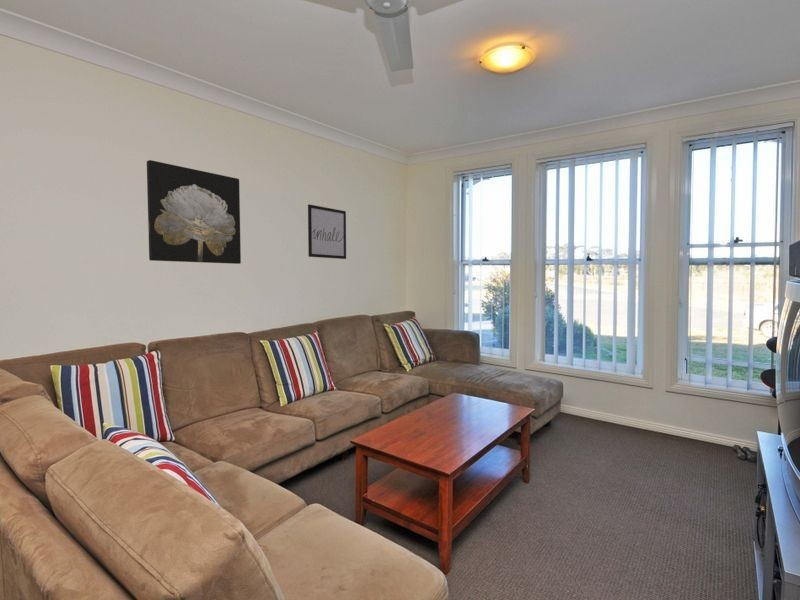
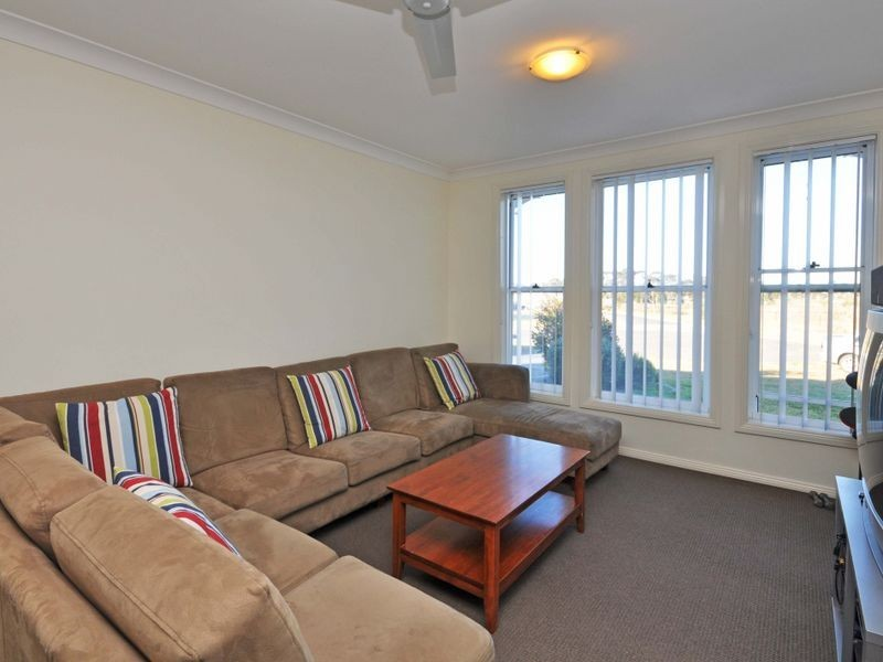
- wall art [146,159,242,265]
- wall art [307,203,347,260]
